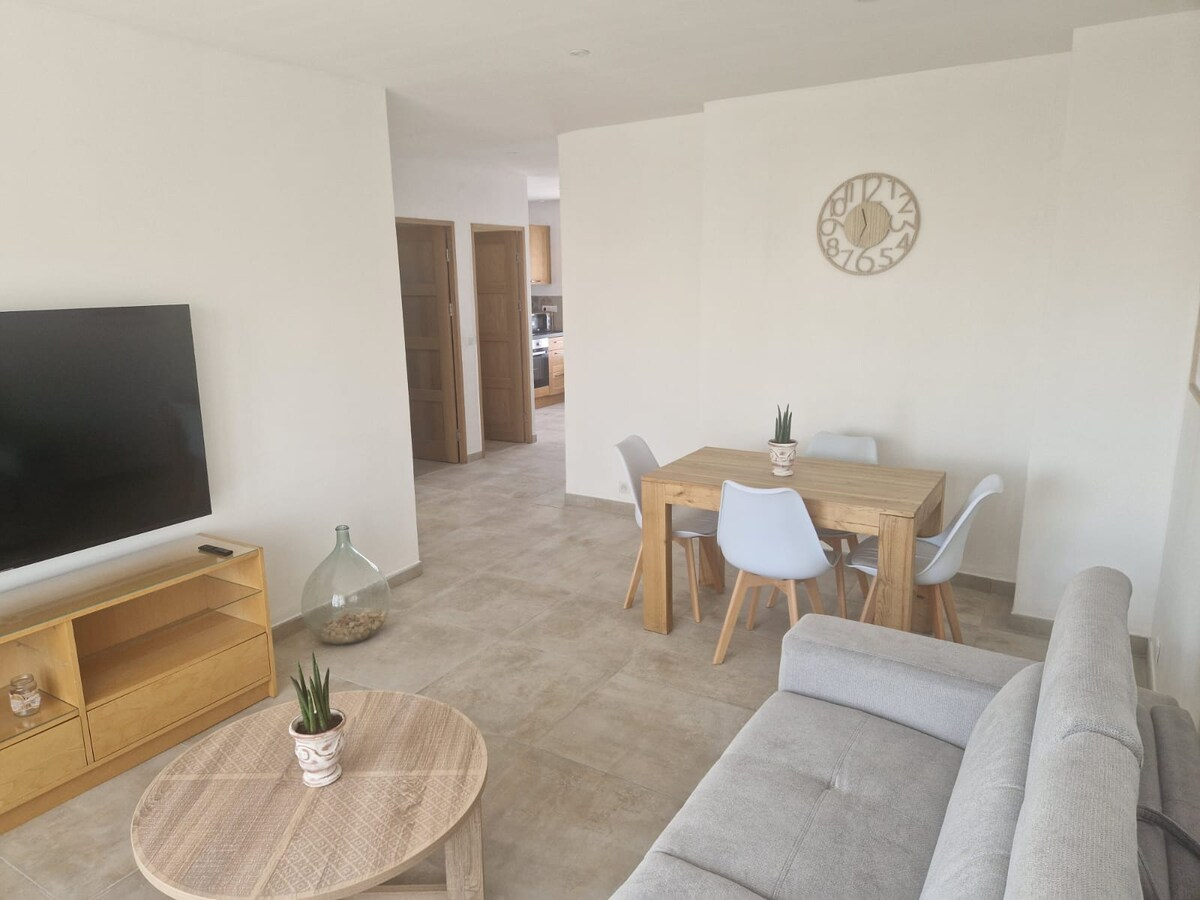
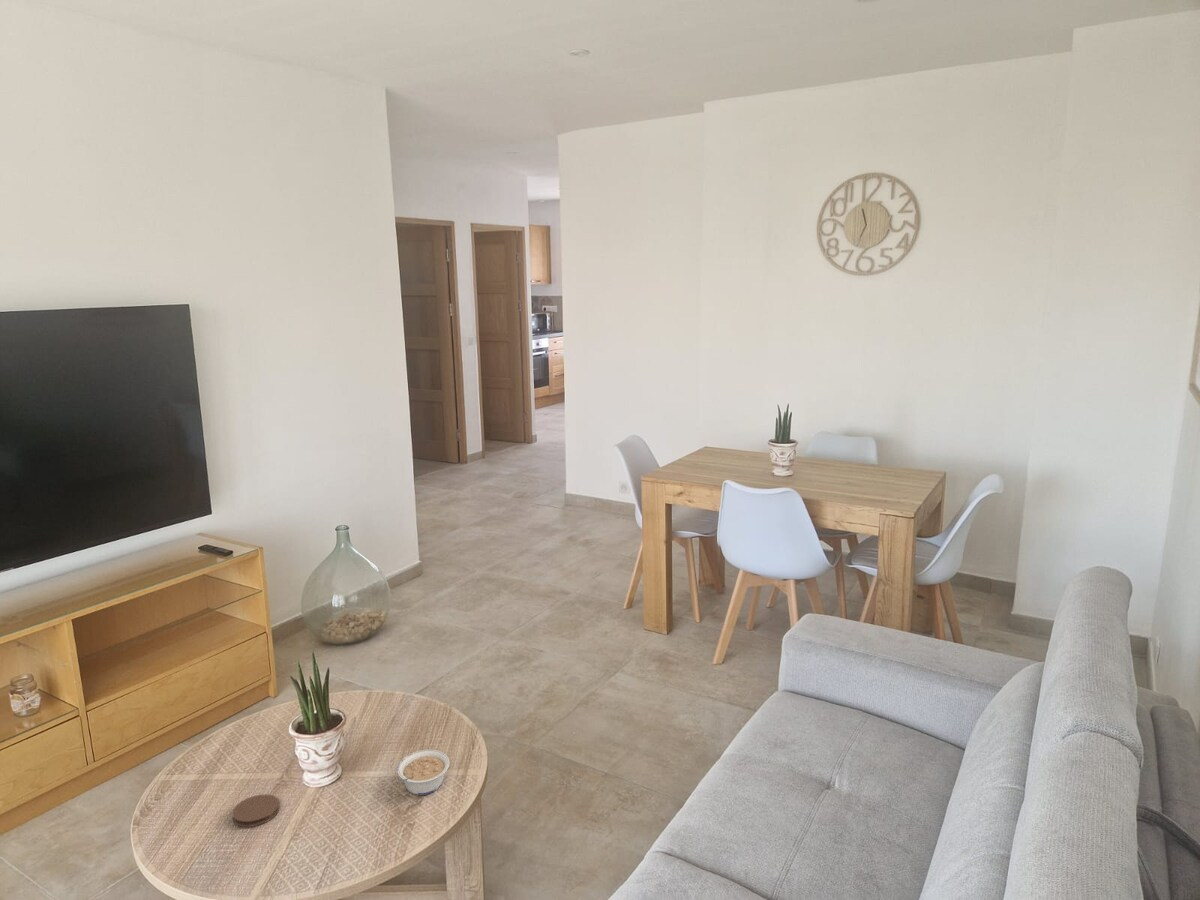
+ legume [395,749,451,796]
+ coaster [231,793,281,828]
